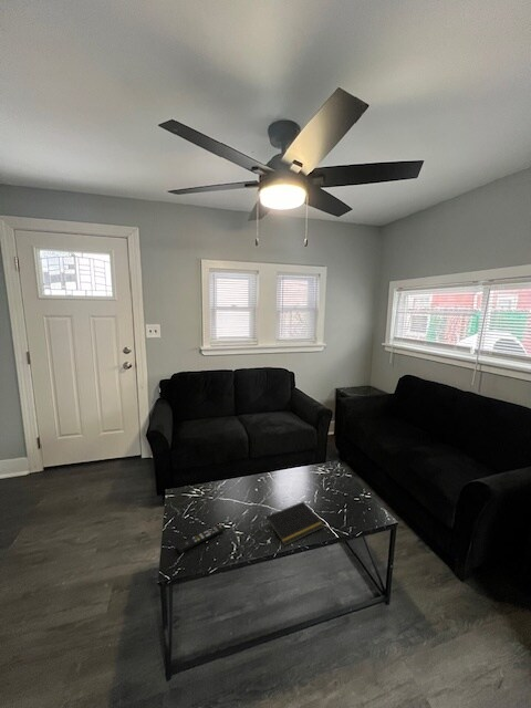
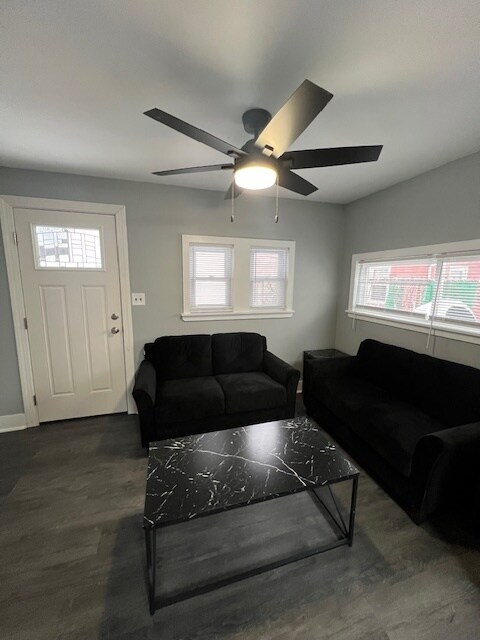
- remote control [175,523,227,554]
- notepad [264,500,324,546]
